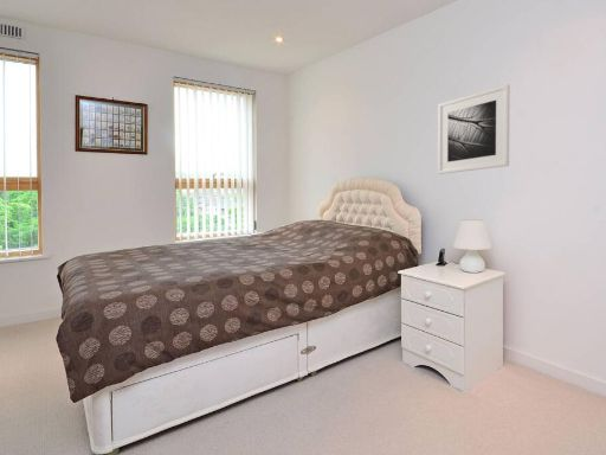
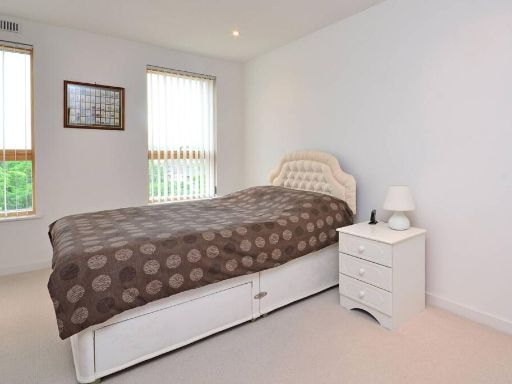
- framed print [437,83,511,175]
